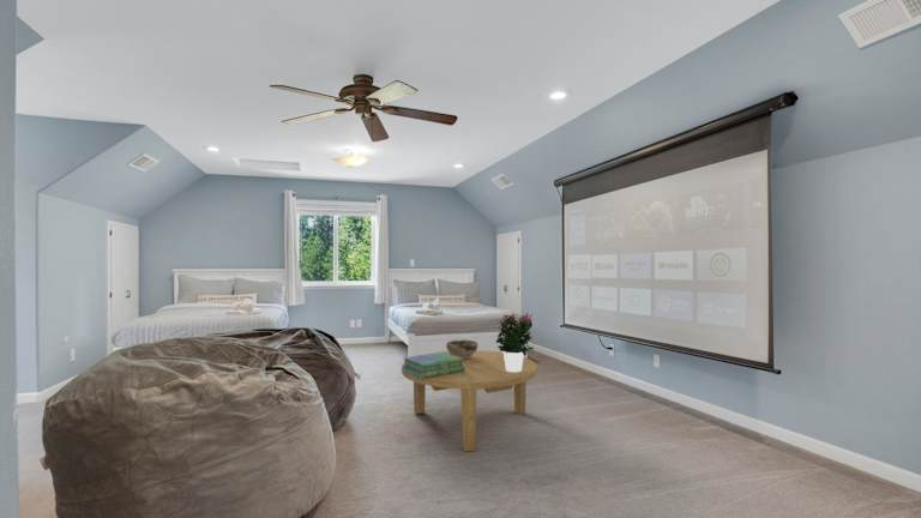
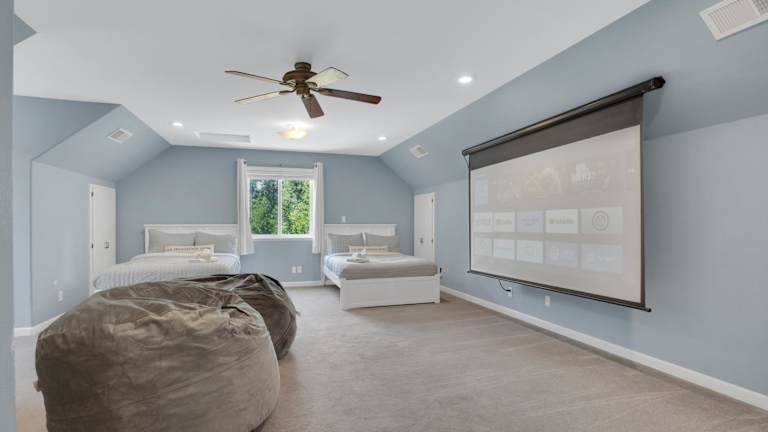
- stack of books [401,351,465,379]
- decorative bowl [445,338,478,359]
- potted flower [495,312,535,372]
- coffee table [401,350,538,452]
